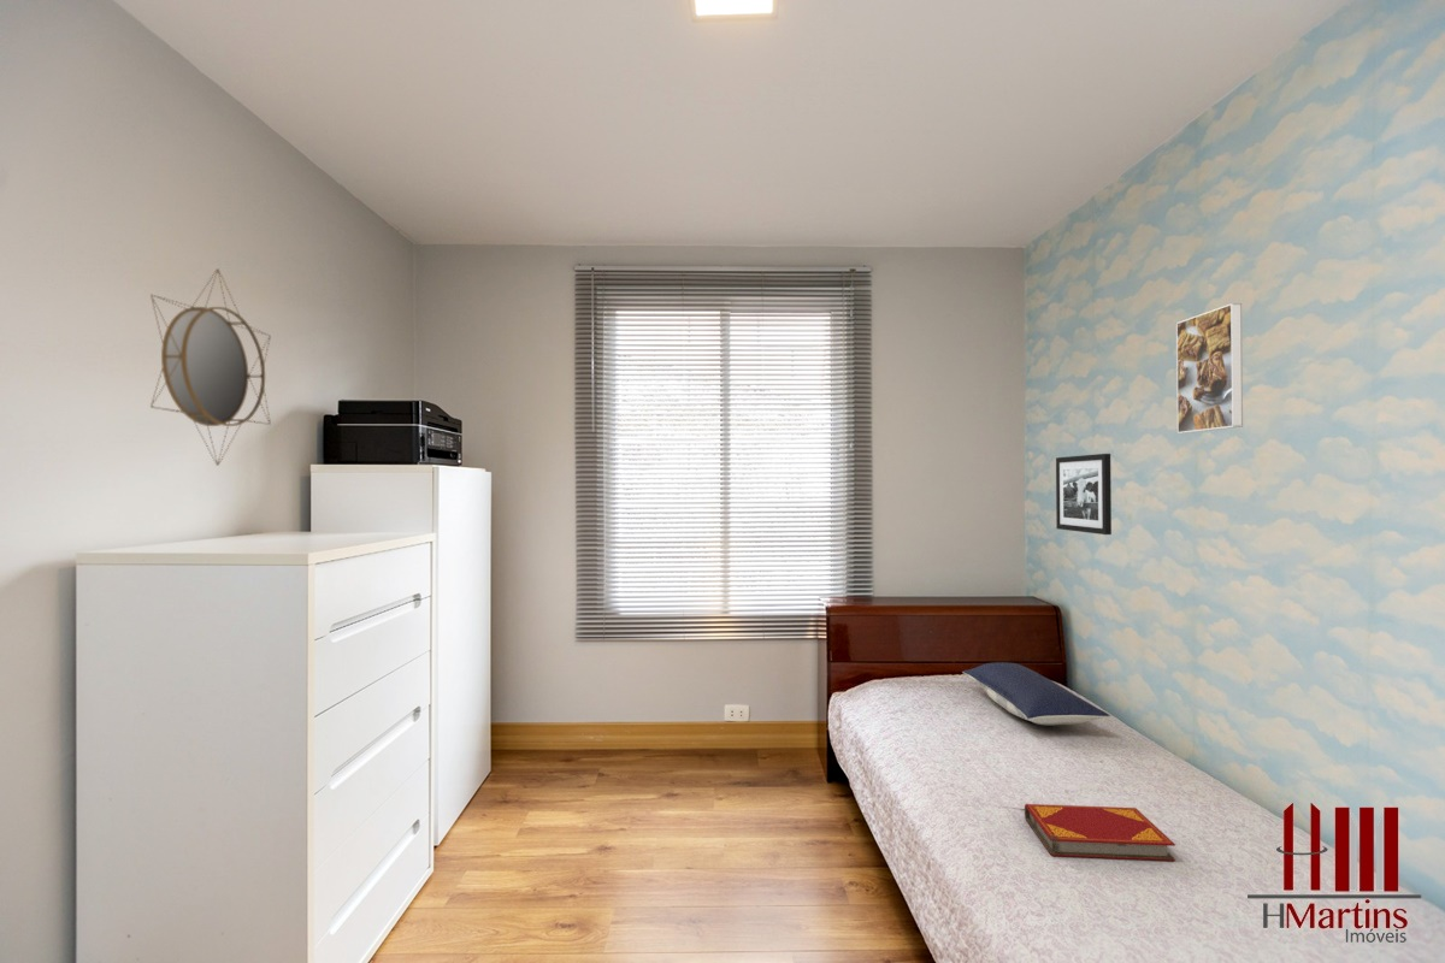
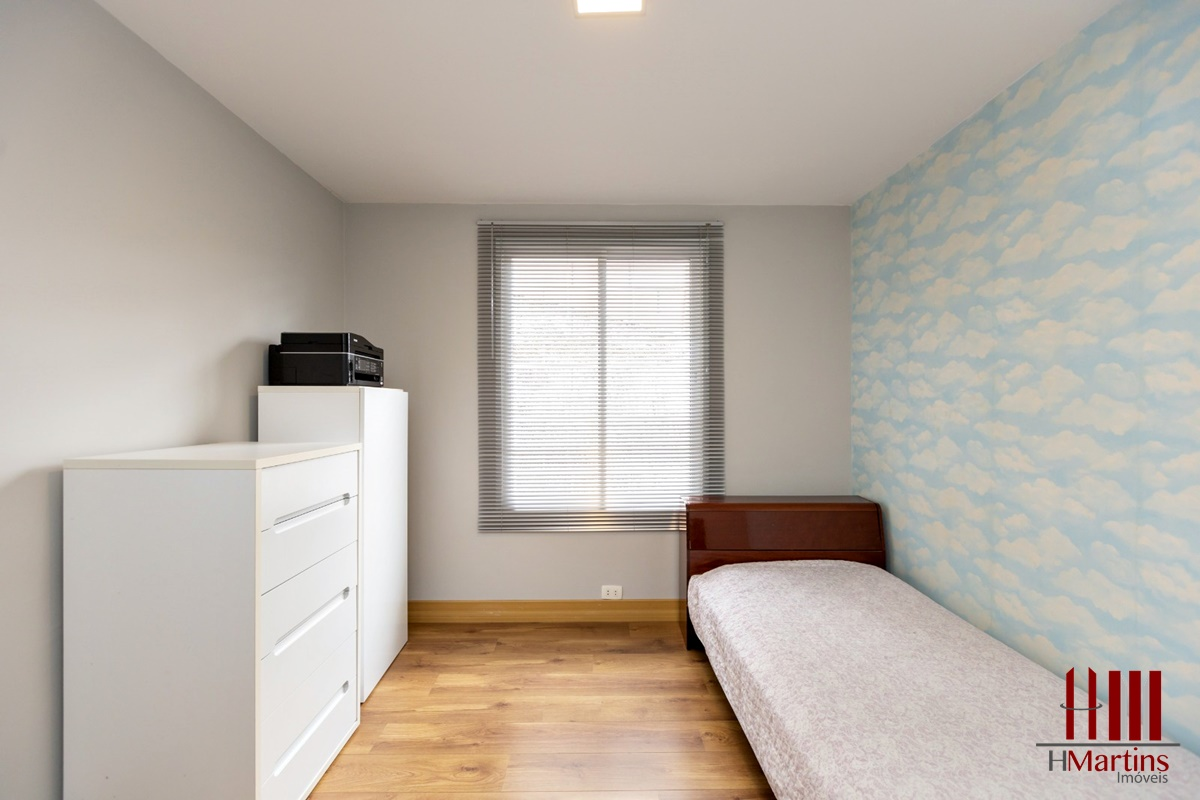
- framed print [1175,302,1244,435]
- pillow [961,661,1111,726]
- home mirror [149,267,272,467]
- hardback book [1024,803,1176,862]
- picture frame [1055,453,1113,536]
